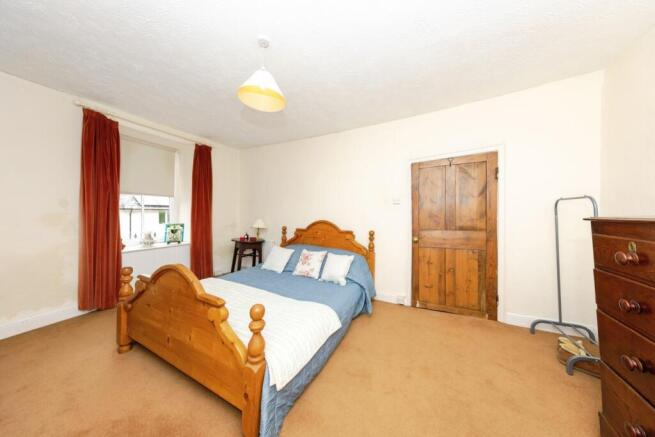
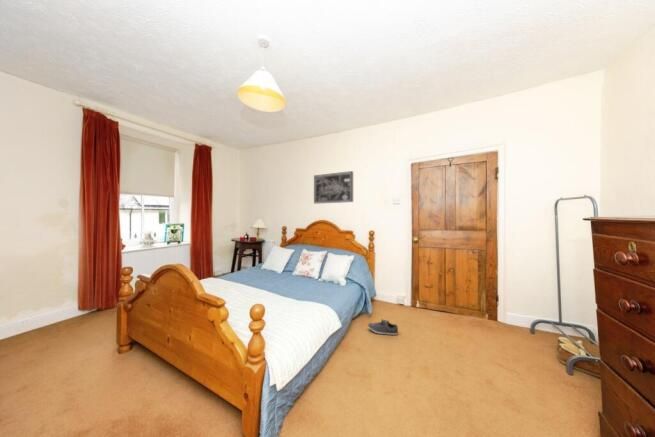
+ wall art [313,170,354,205]
+ shoe [367,318,399,336]
